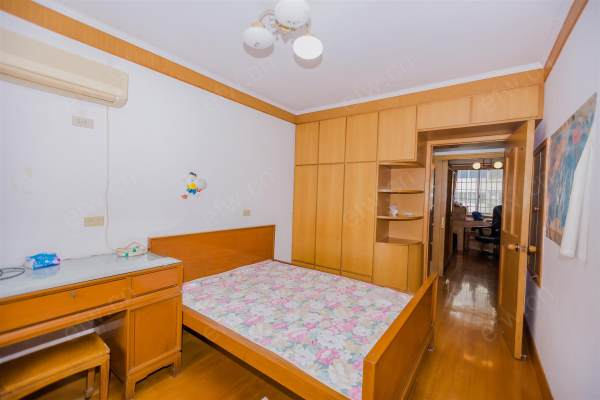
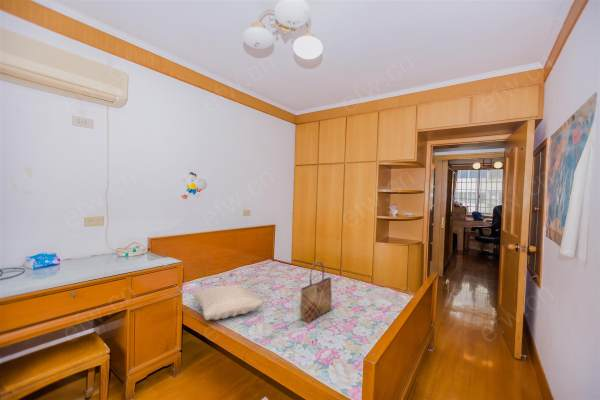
+ pillow [192,283,264,321]
+ tote bag [299,260,333,323]
